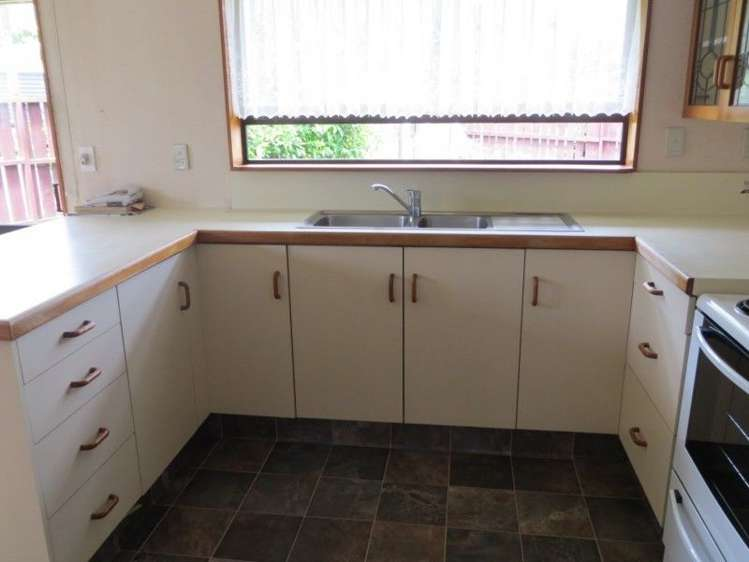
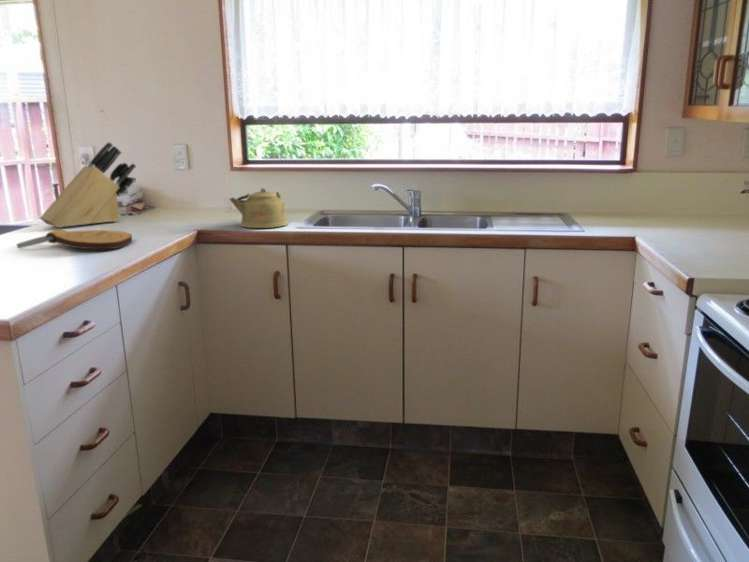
+ kettle [228,186,290,229]
+ knife block [39,141,137,229]
+ key chain [15,229,133,250]
